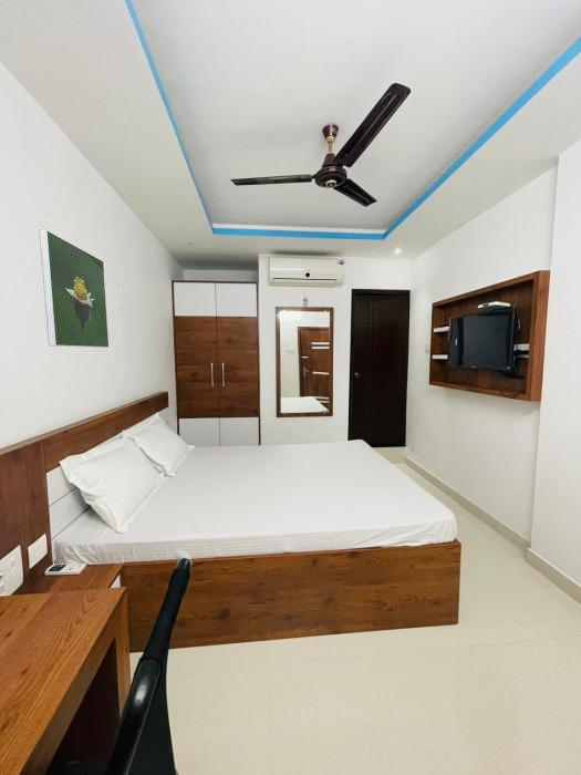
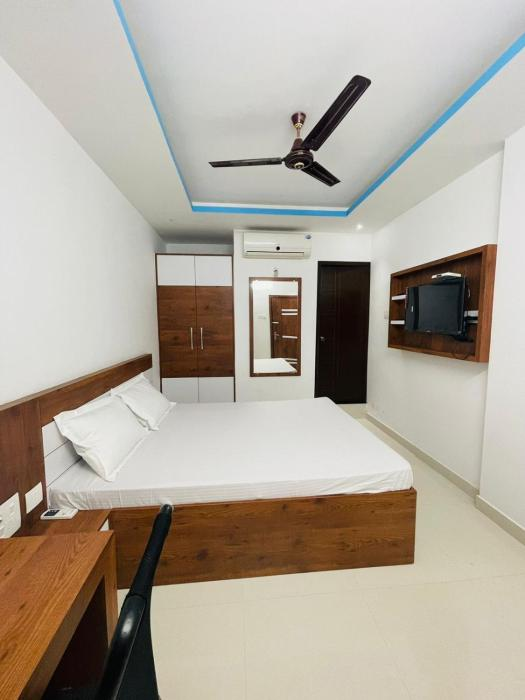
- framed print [38,228,111,349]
